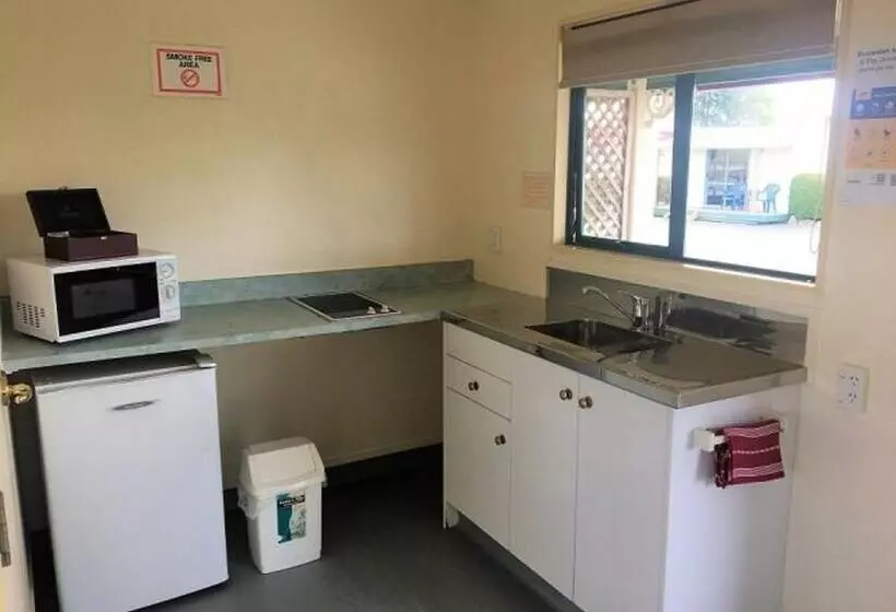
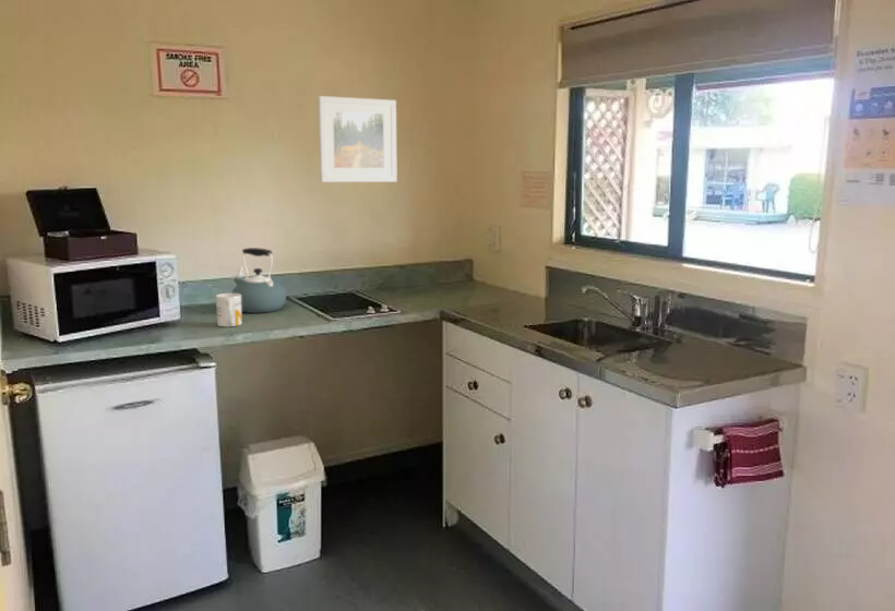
+ kettle [230,247,287,314]
+ mug [215,292,243,327]
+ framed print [317,95,398,183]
